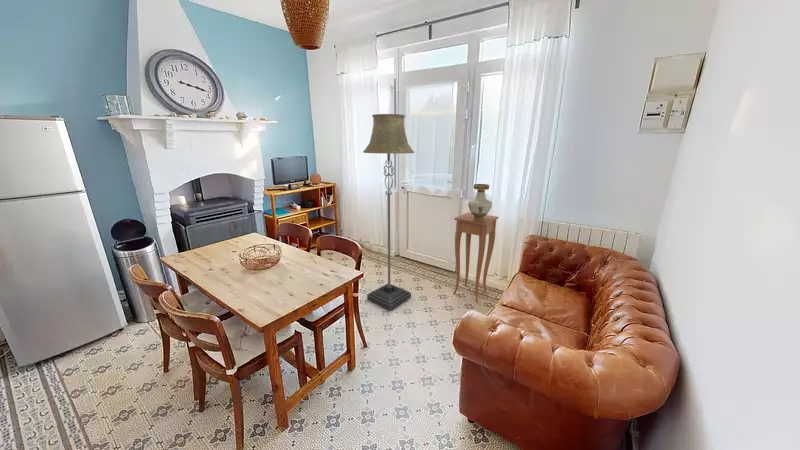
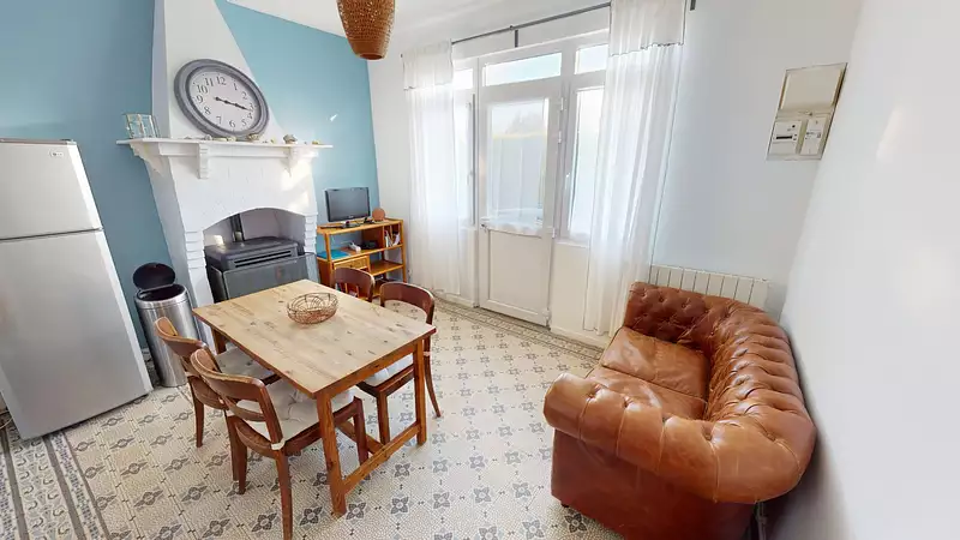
- side table [453,211,499,303]
- floor lamp [362,113,415,311]
- vase [467,183,493,221]
